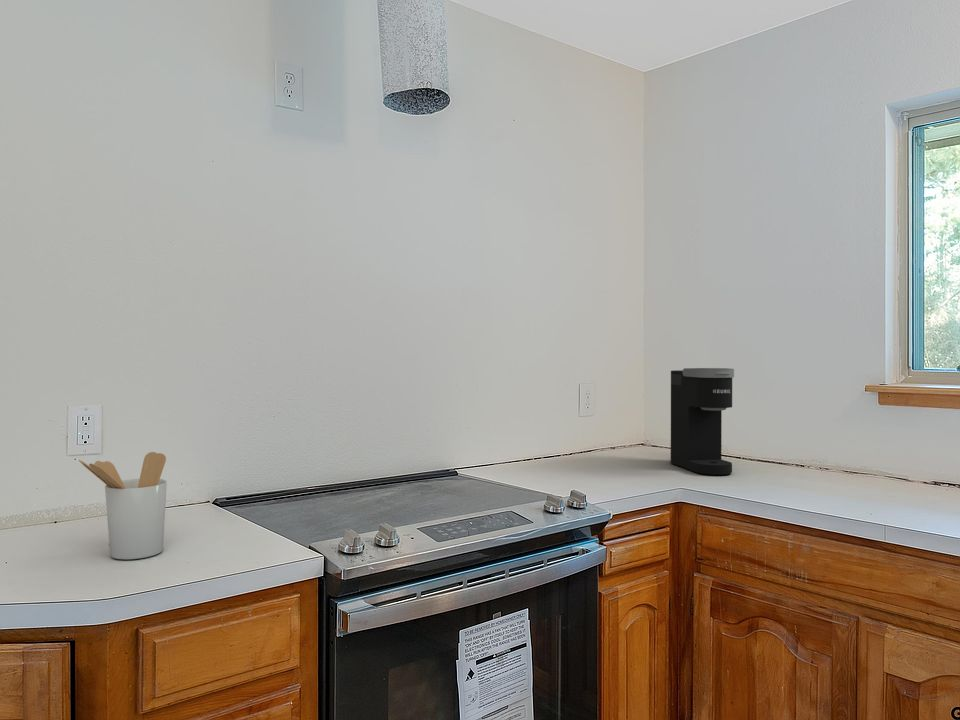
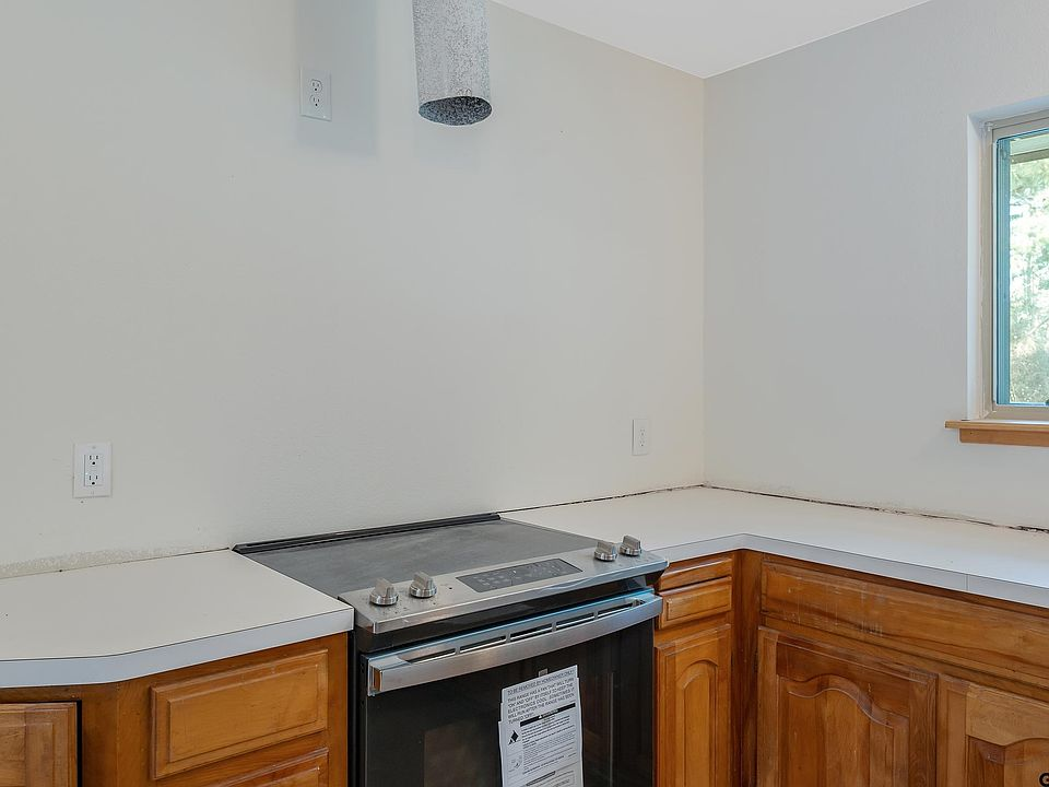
- coffee maker [670,367,735,476]
- utensil holder [78,451,168,560]
